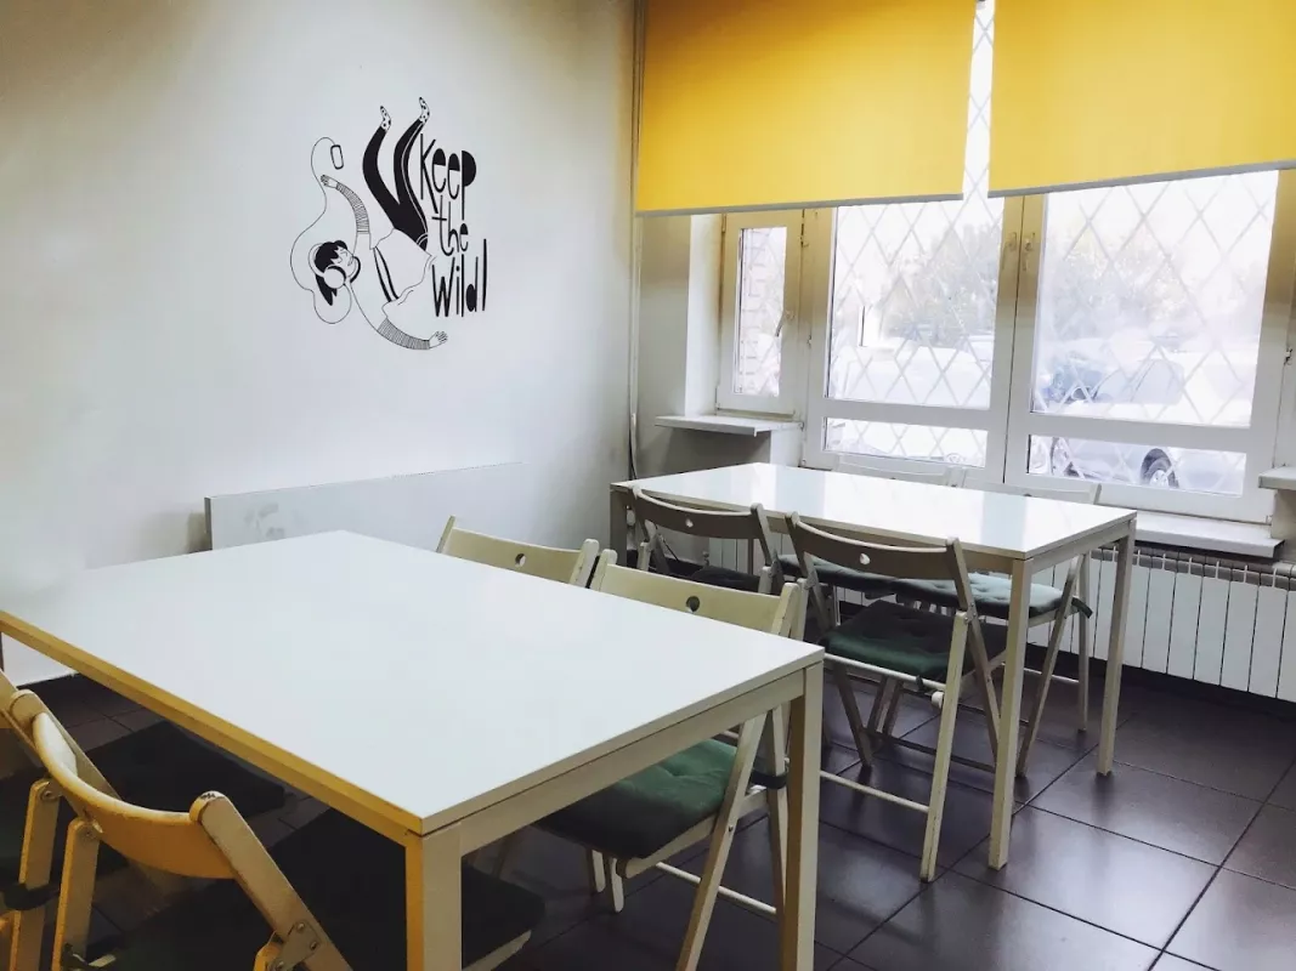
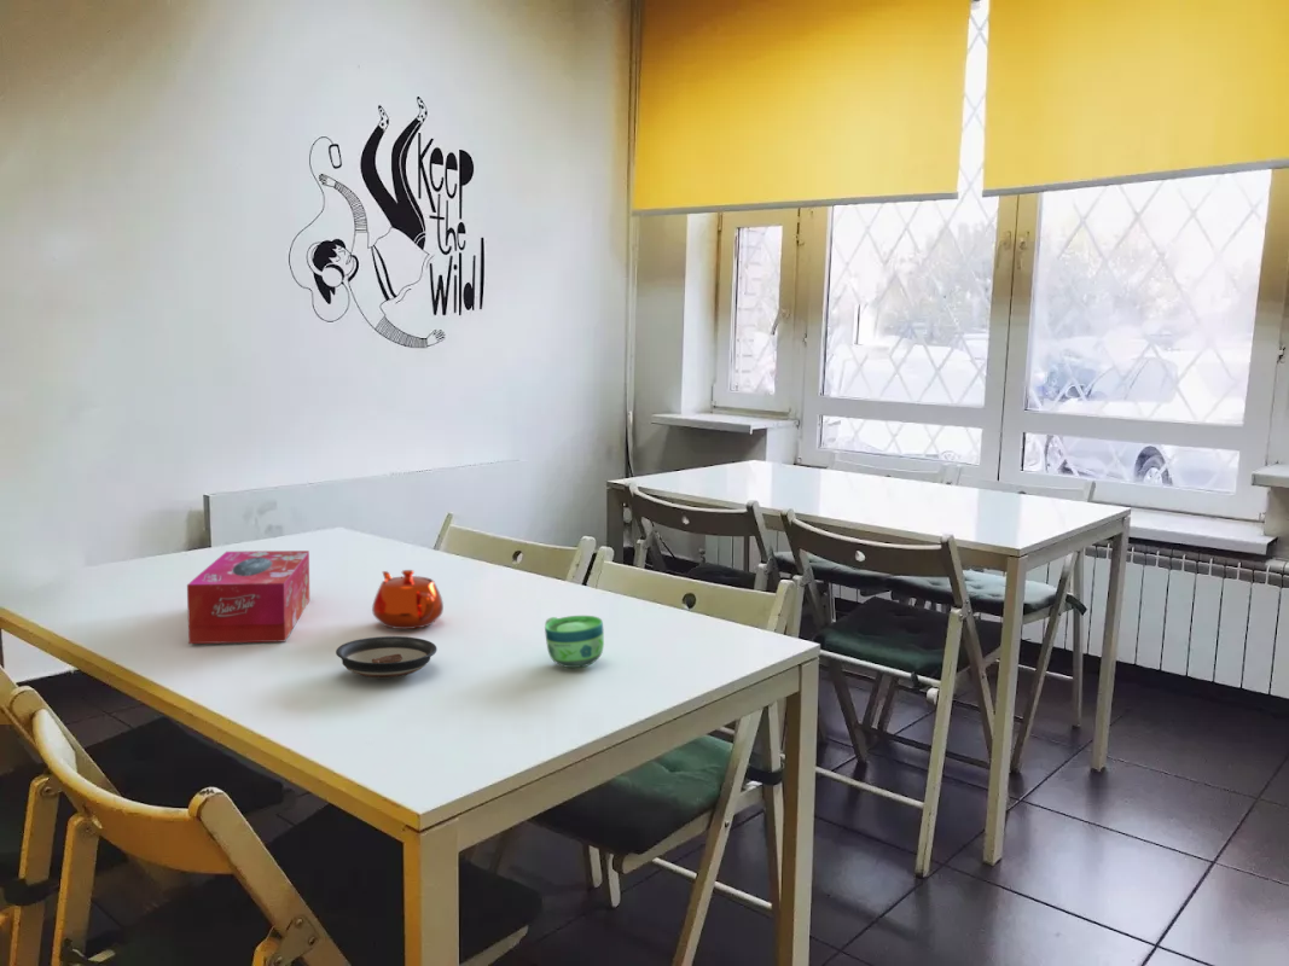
+ teapot [371,569,445,630]
+ cup [544,615,605,669]
+ tissue box [186,549,310,645]
+ saucer [335,635,439,680]
